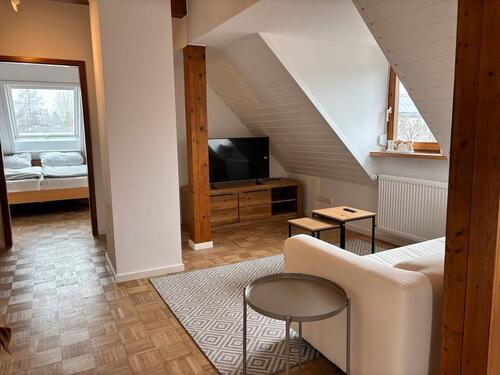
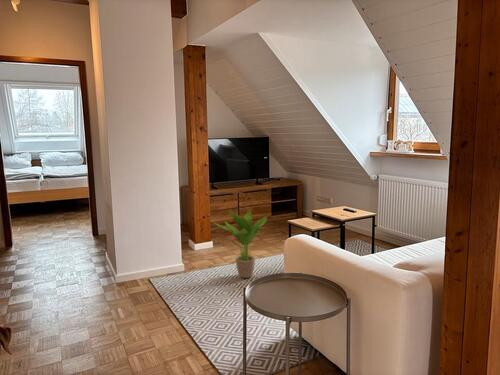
+ potted plant [213,209,269,279]
